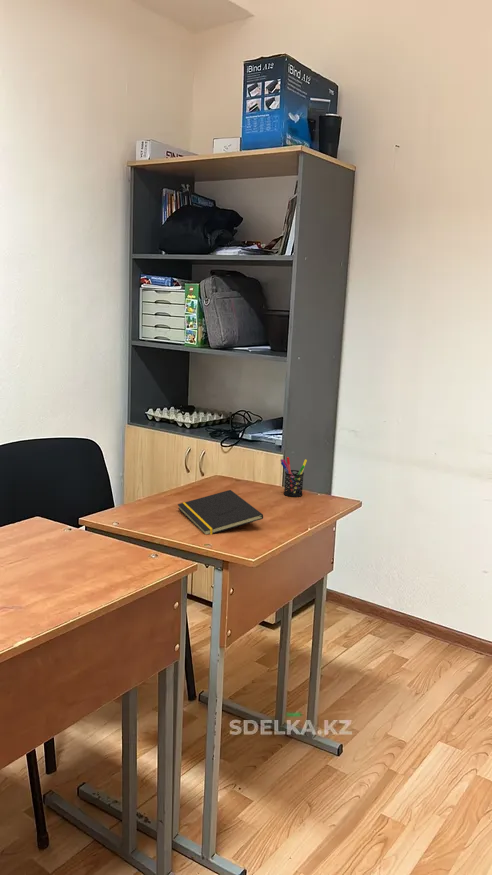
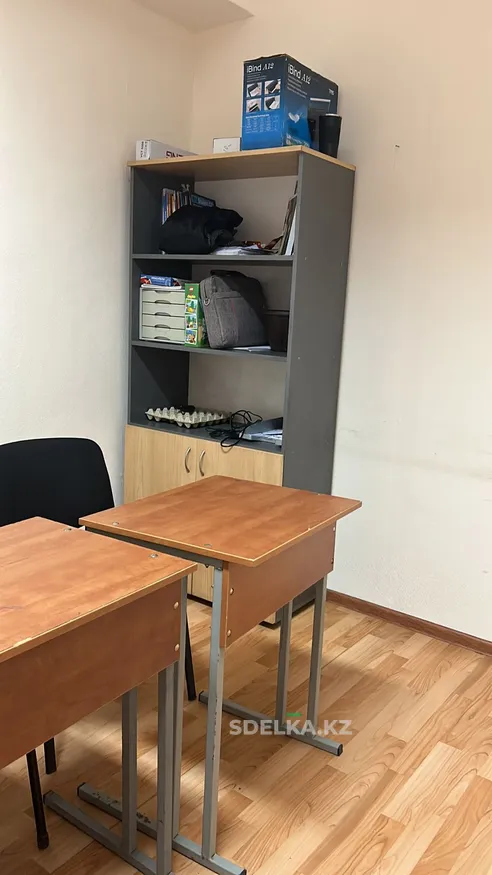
- pen holder [280,456,308,498]
- notepad [177,489,264,536]
